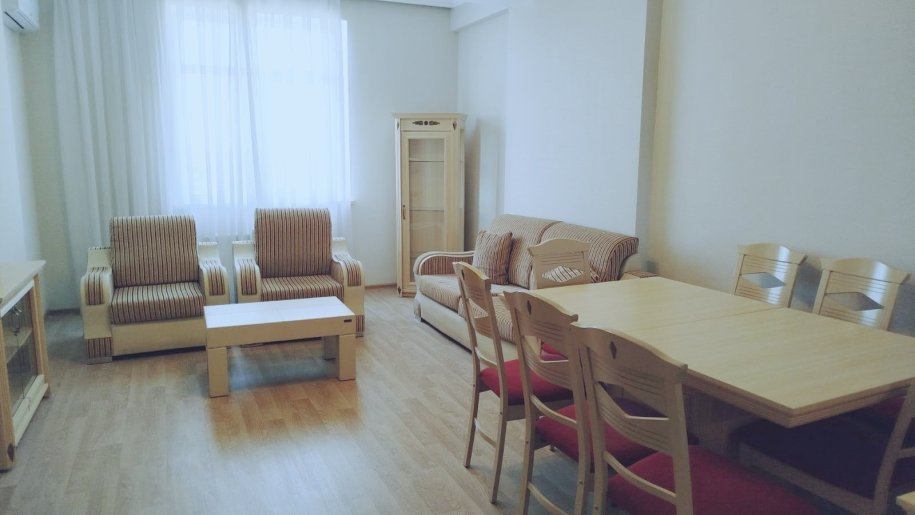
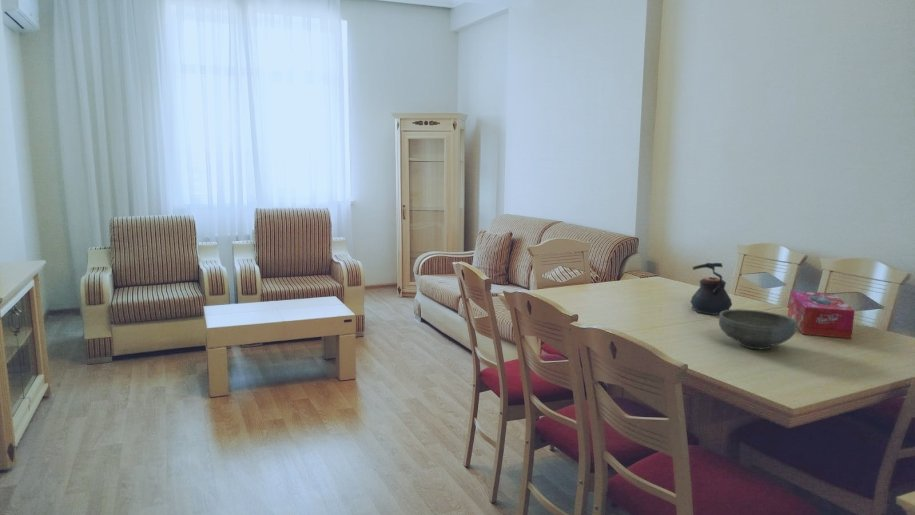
+ teapot [689,262,733,316]
+ bowl [718,308,797,350]
+ tissue box [787,290,856,339]
